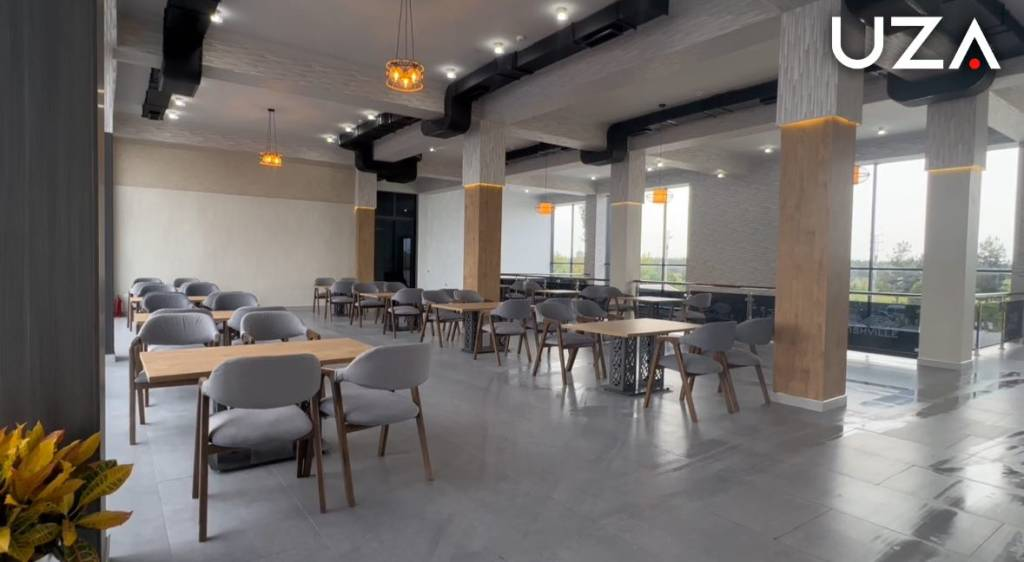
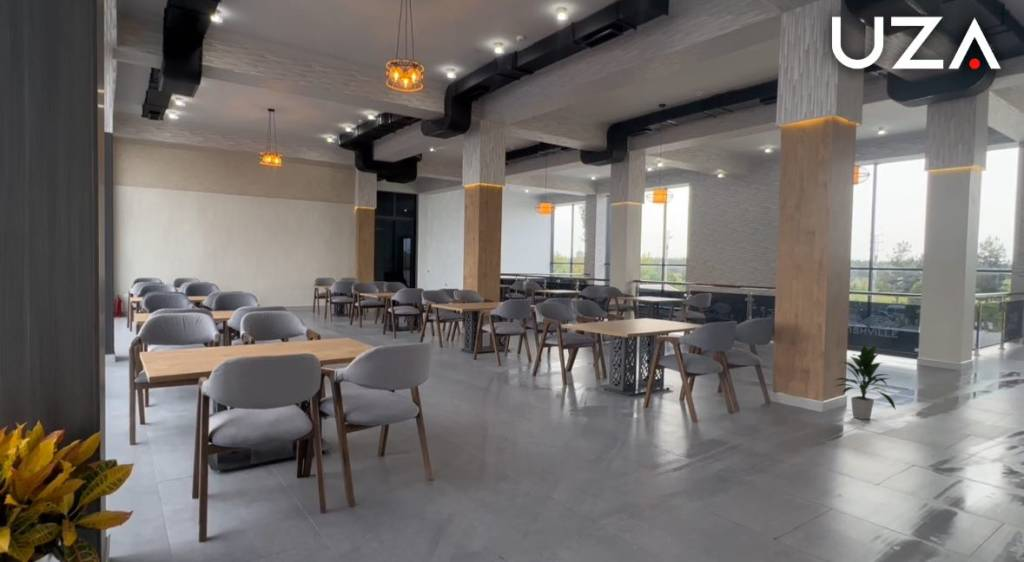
+ indoor plant [833,343,897,421]
